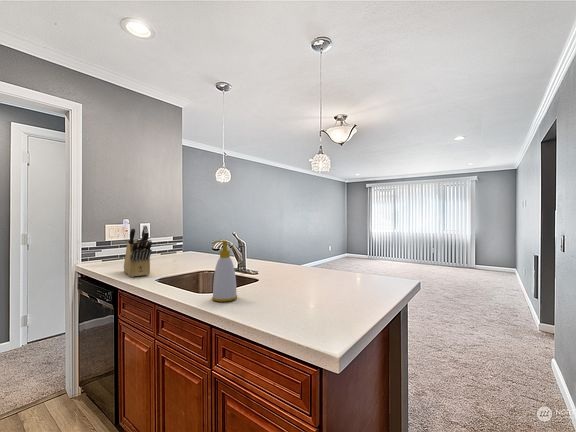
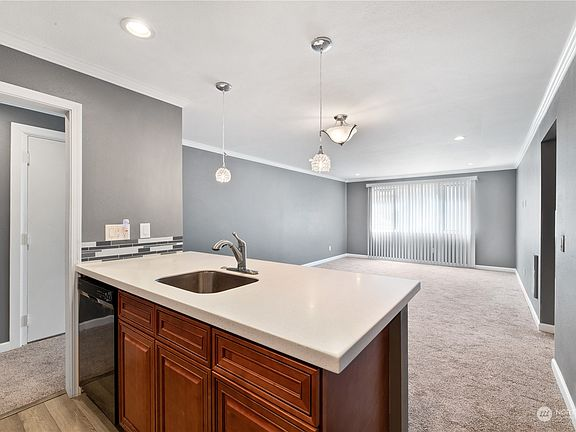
- soap bottle [210,239,238,303]
- knife block [123,225,153,278]
